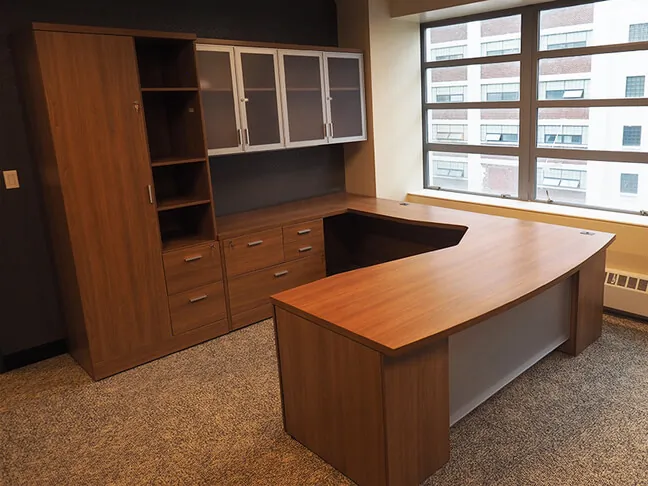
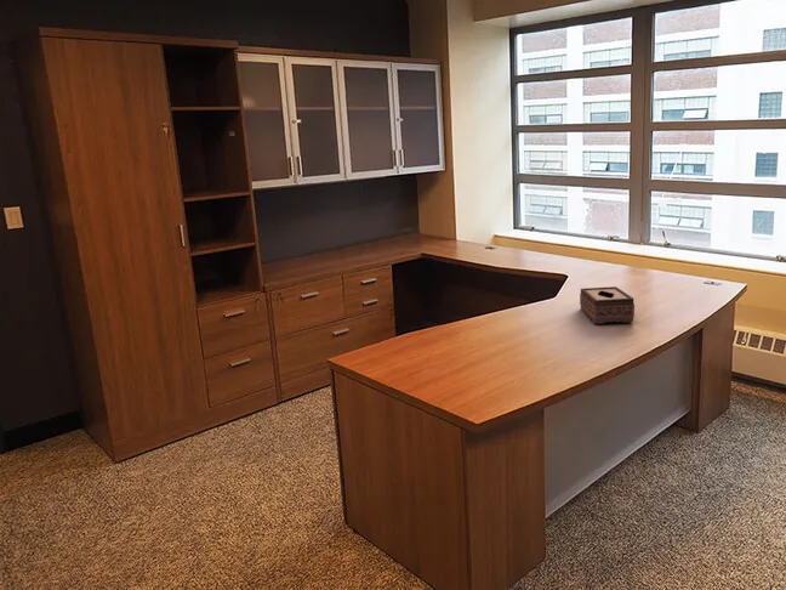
+ tissue box [579,285,636,325]
